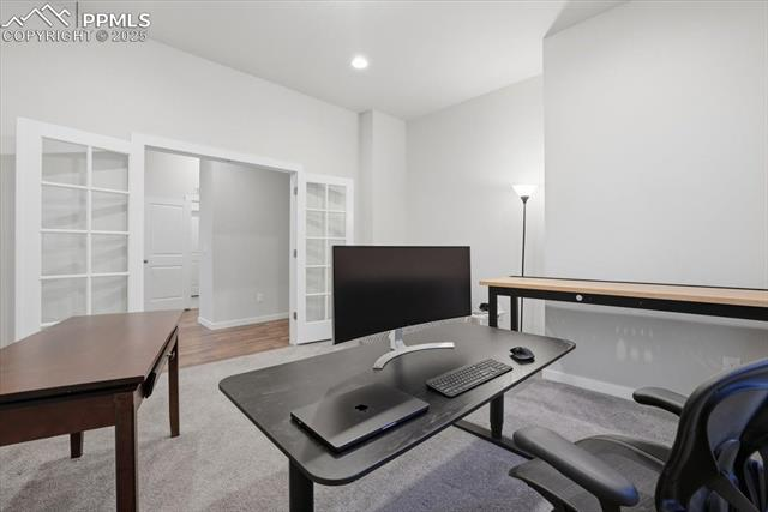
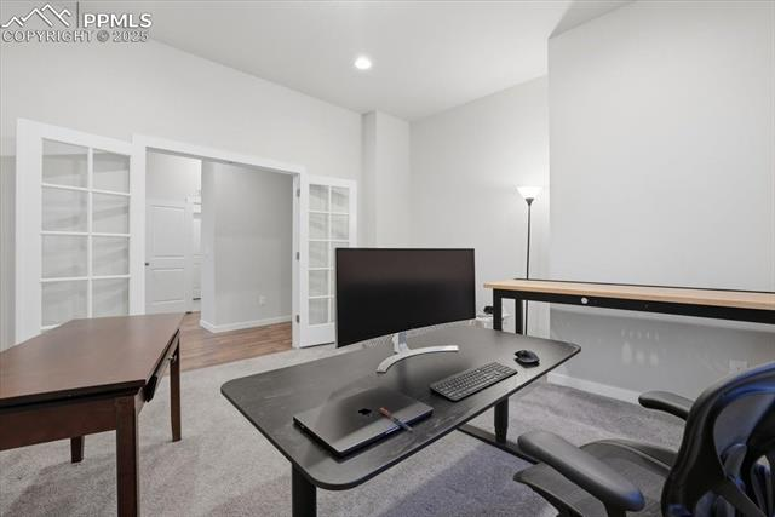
+ pen [378,407,414,432]
